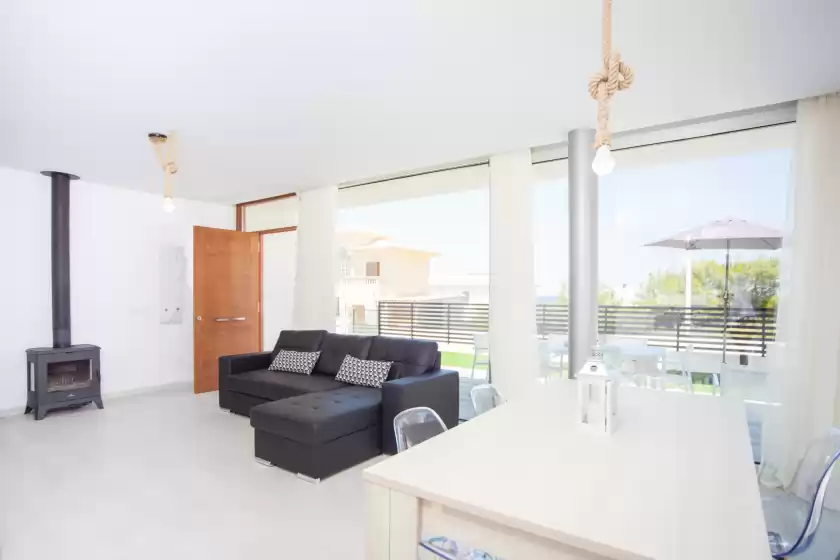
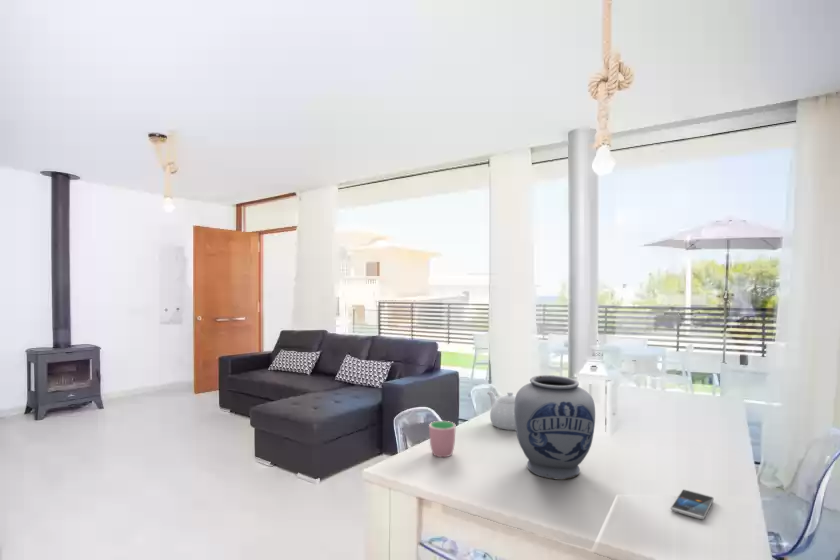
+ vase [514,374,596,481]
+ smartphone [670,488,715,520]
+ cup [428,420,456,458]
+ teapot [486,390,516,431]
